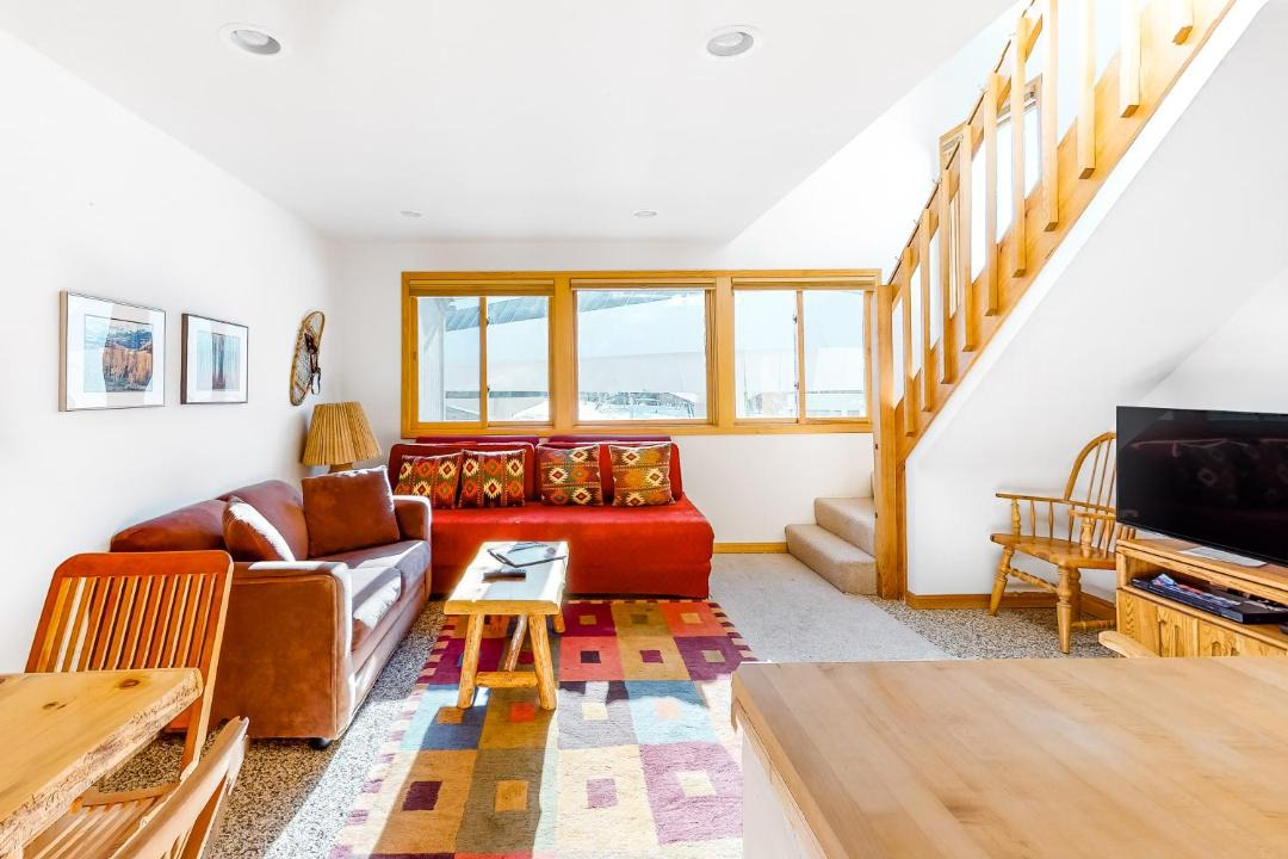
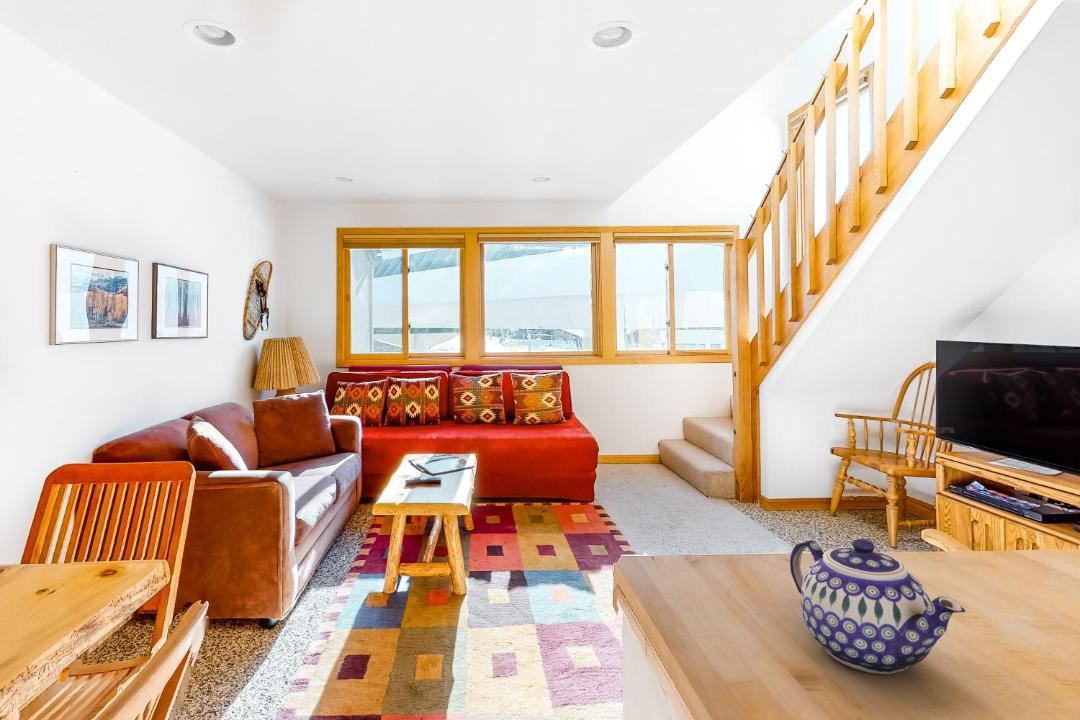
+ teapot [789,538,966,675]
